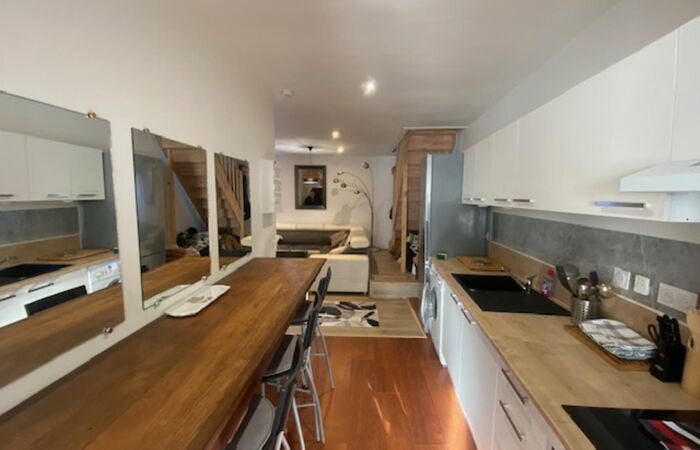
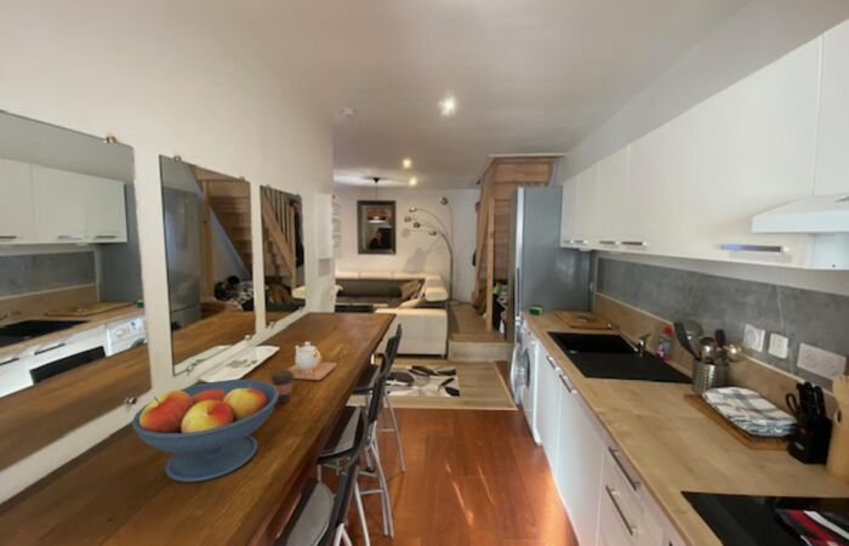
+ fruit bowl [131,379,279,483]
+ coffee cup [269,369,295,404]
+ teapot [286,341,338,381]
